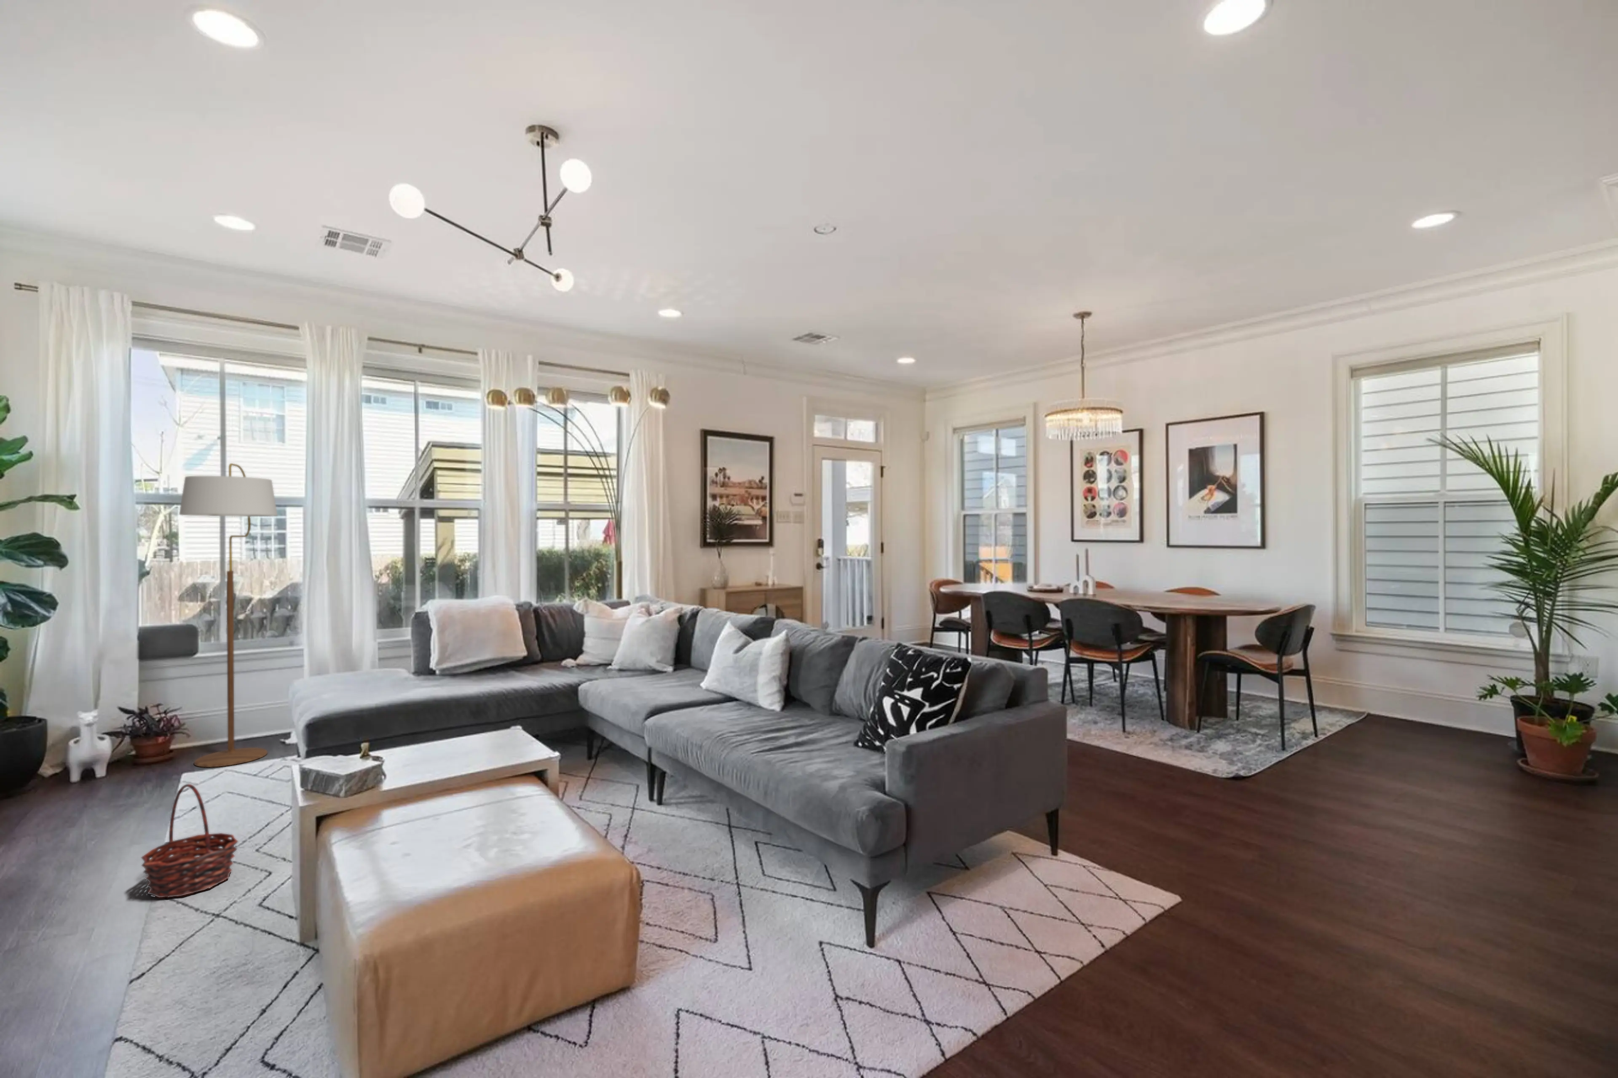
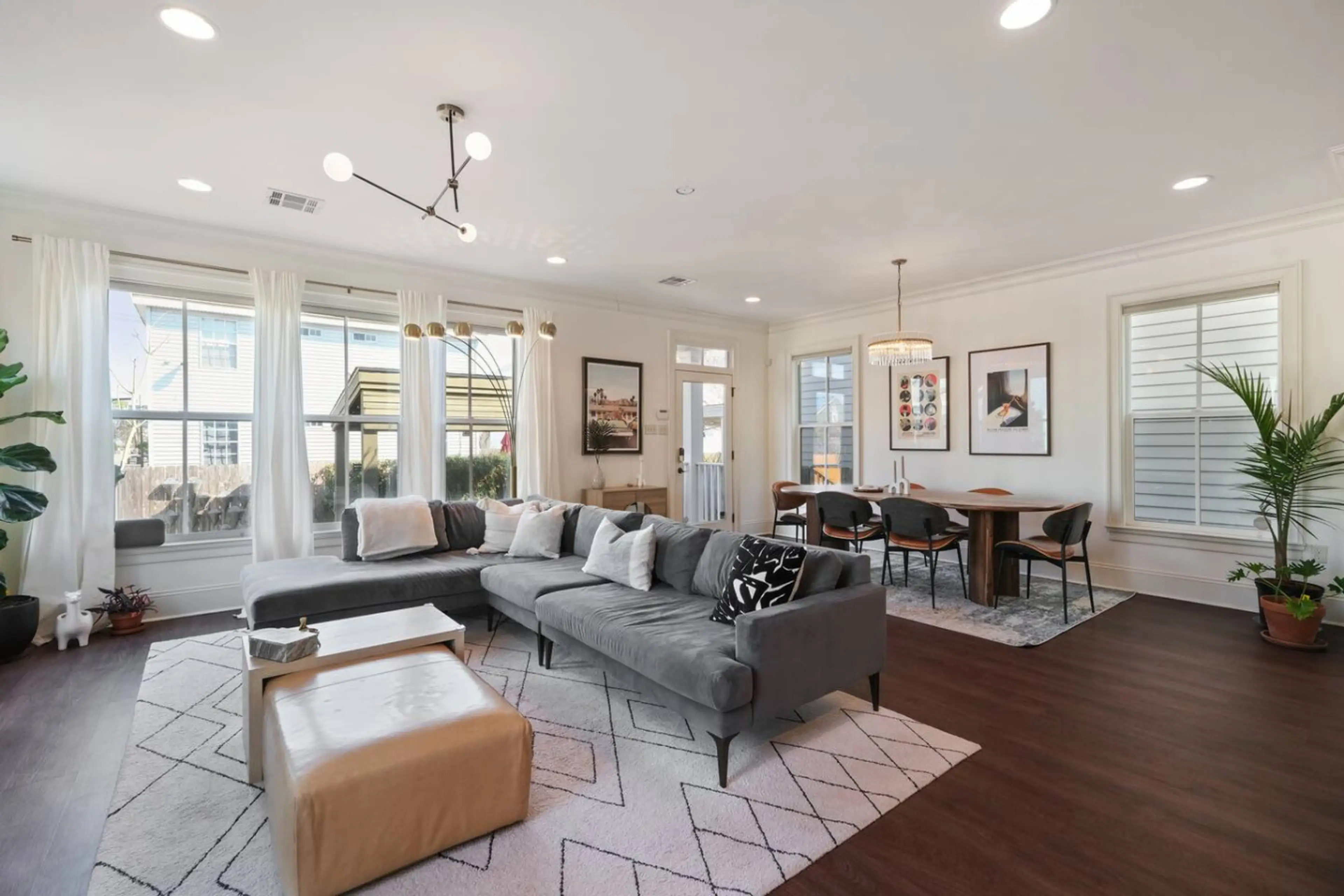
- basket [141,783,238,899]
- floor lamp [178,463,278,768]
